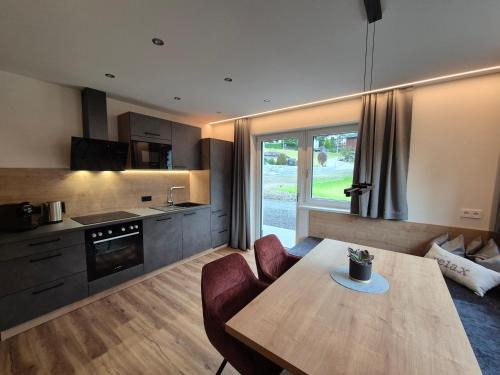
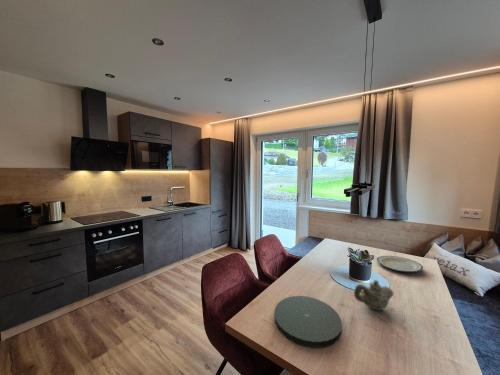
+ plate [376,255,424,273]
+ teapot [353,279,394,312]
+ plate [273,295,343,349]
